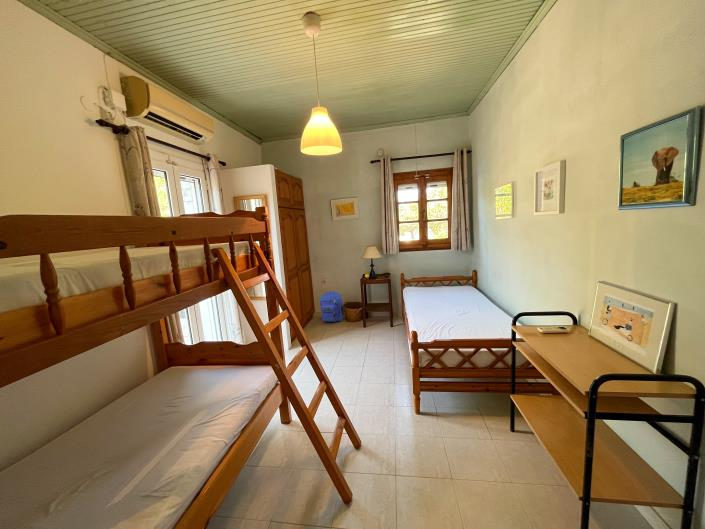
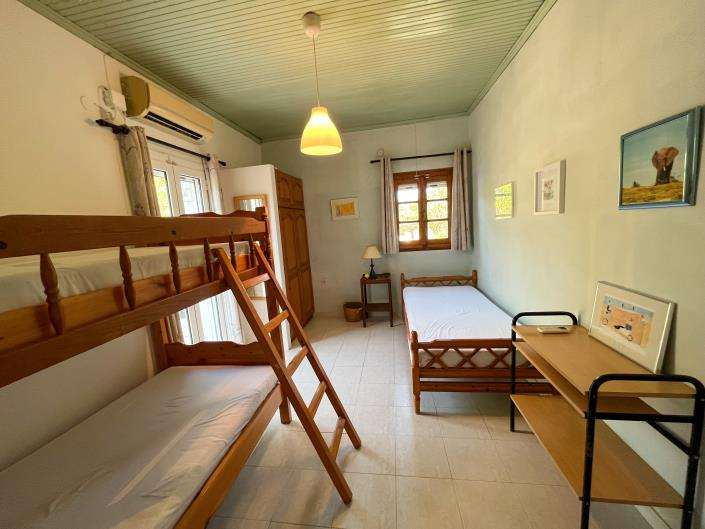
- backpack [319,290,345,323]
